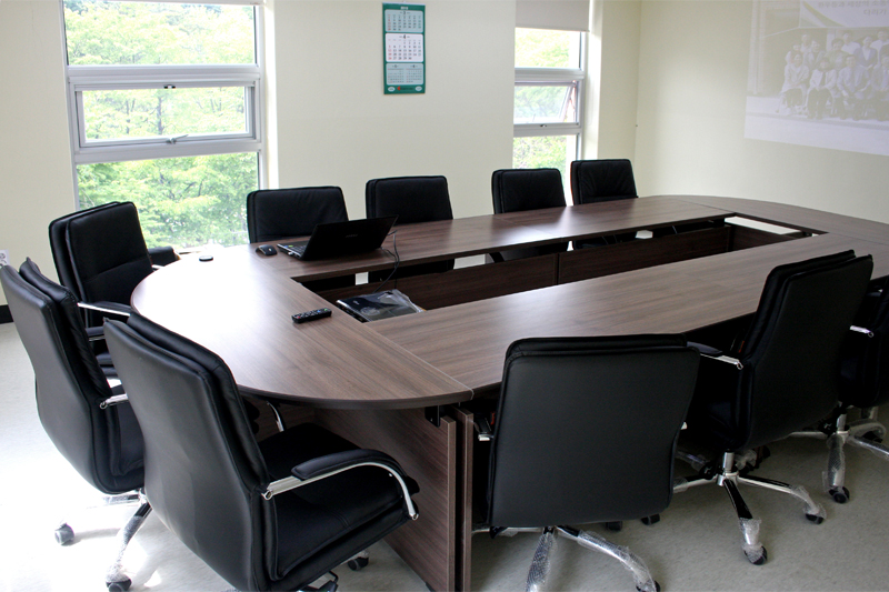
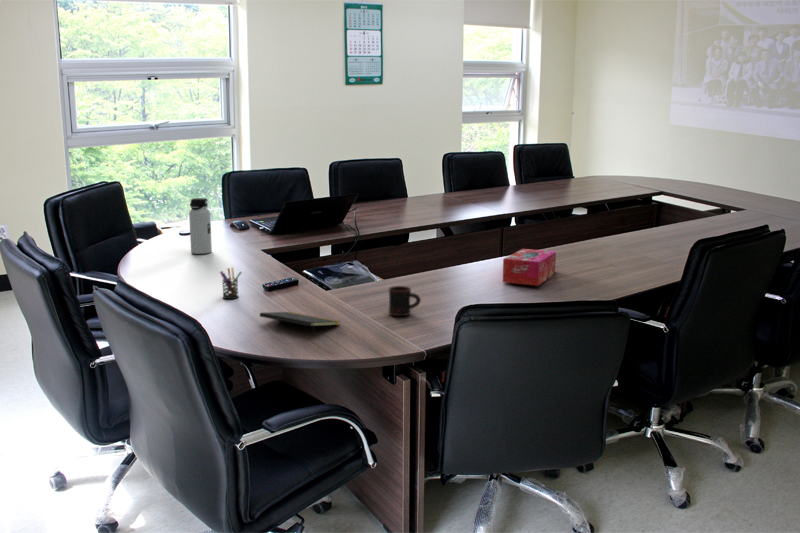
+ water bottle [188,197,213,255]
+ tissue box [502,248,557,287]
+ notepad [259,311,342,337]
+ mug [388,285,422,317]
+ pen holder [219,267,243,300]
